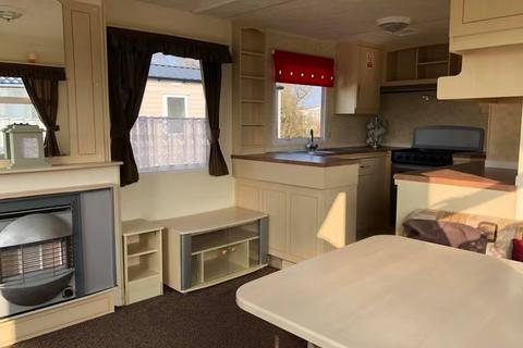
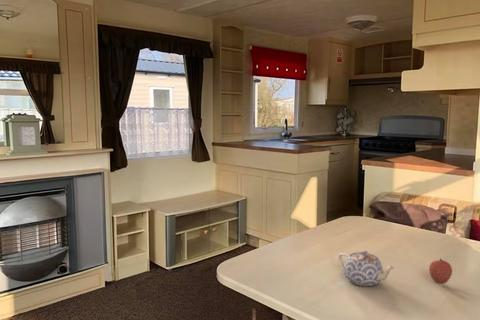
+ fruit [428,257,454,285]
+ teapot [337,249,397,287]
